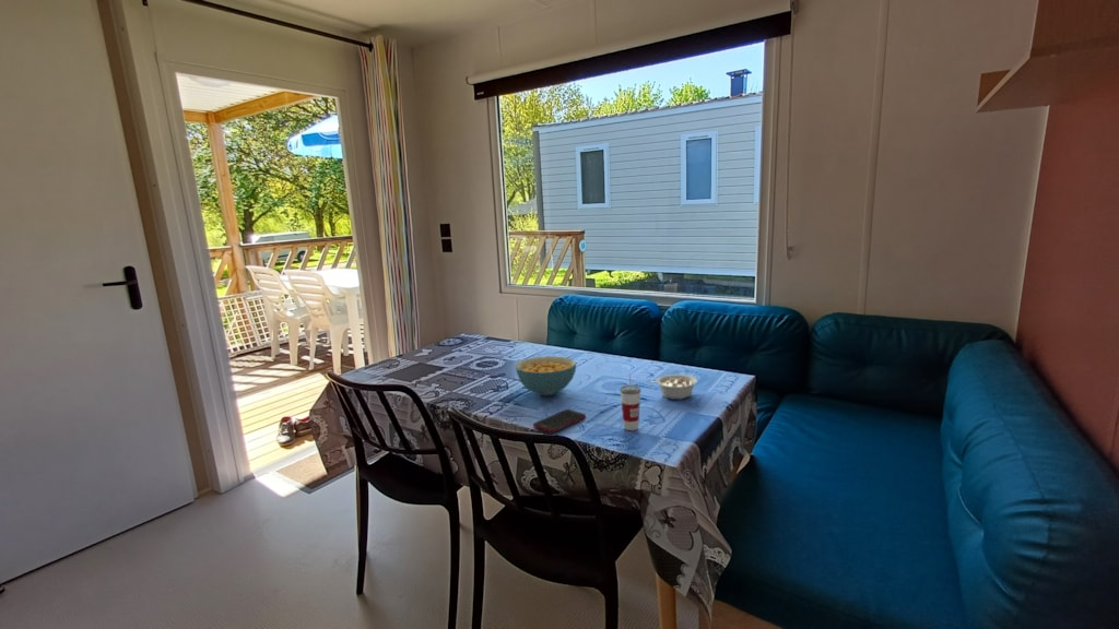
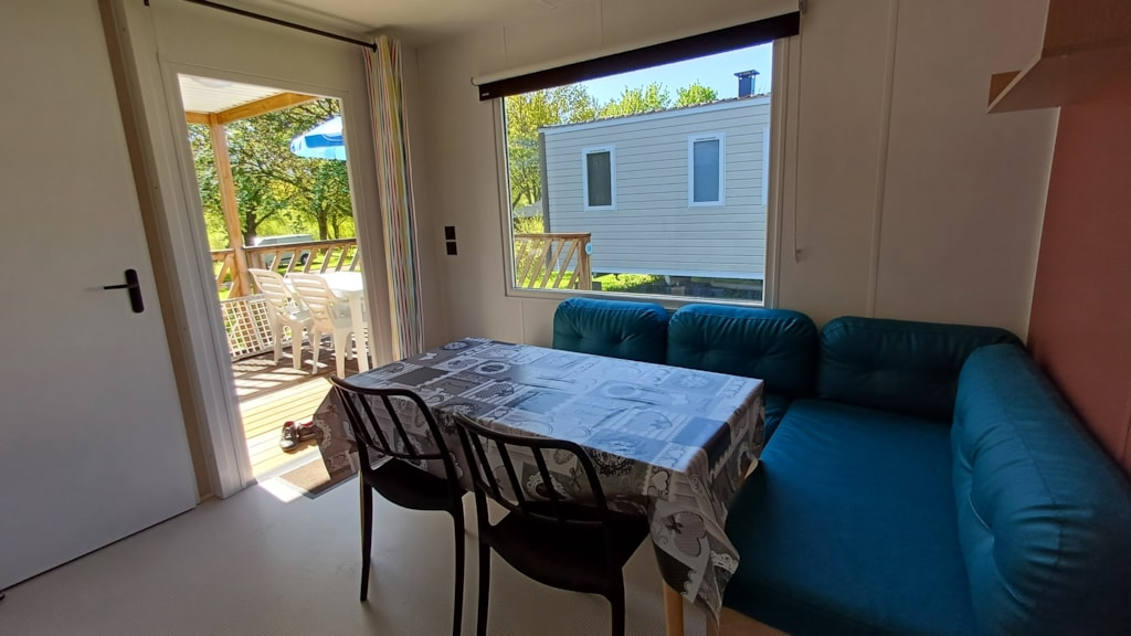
- cup [619,372,641,431]
- cereal bowl [514,356,577,396]
- legume [648,373,698,401]
- cell phone [532,408,587,434]
